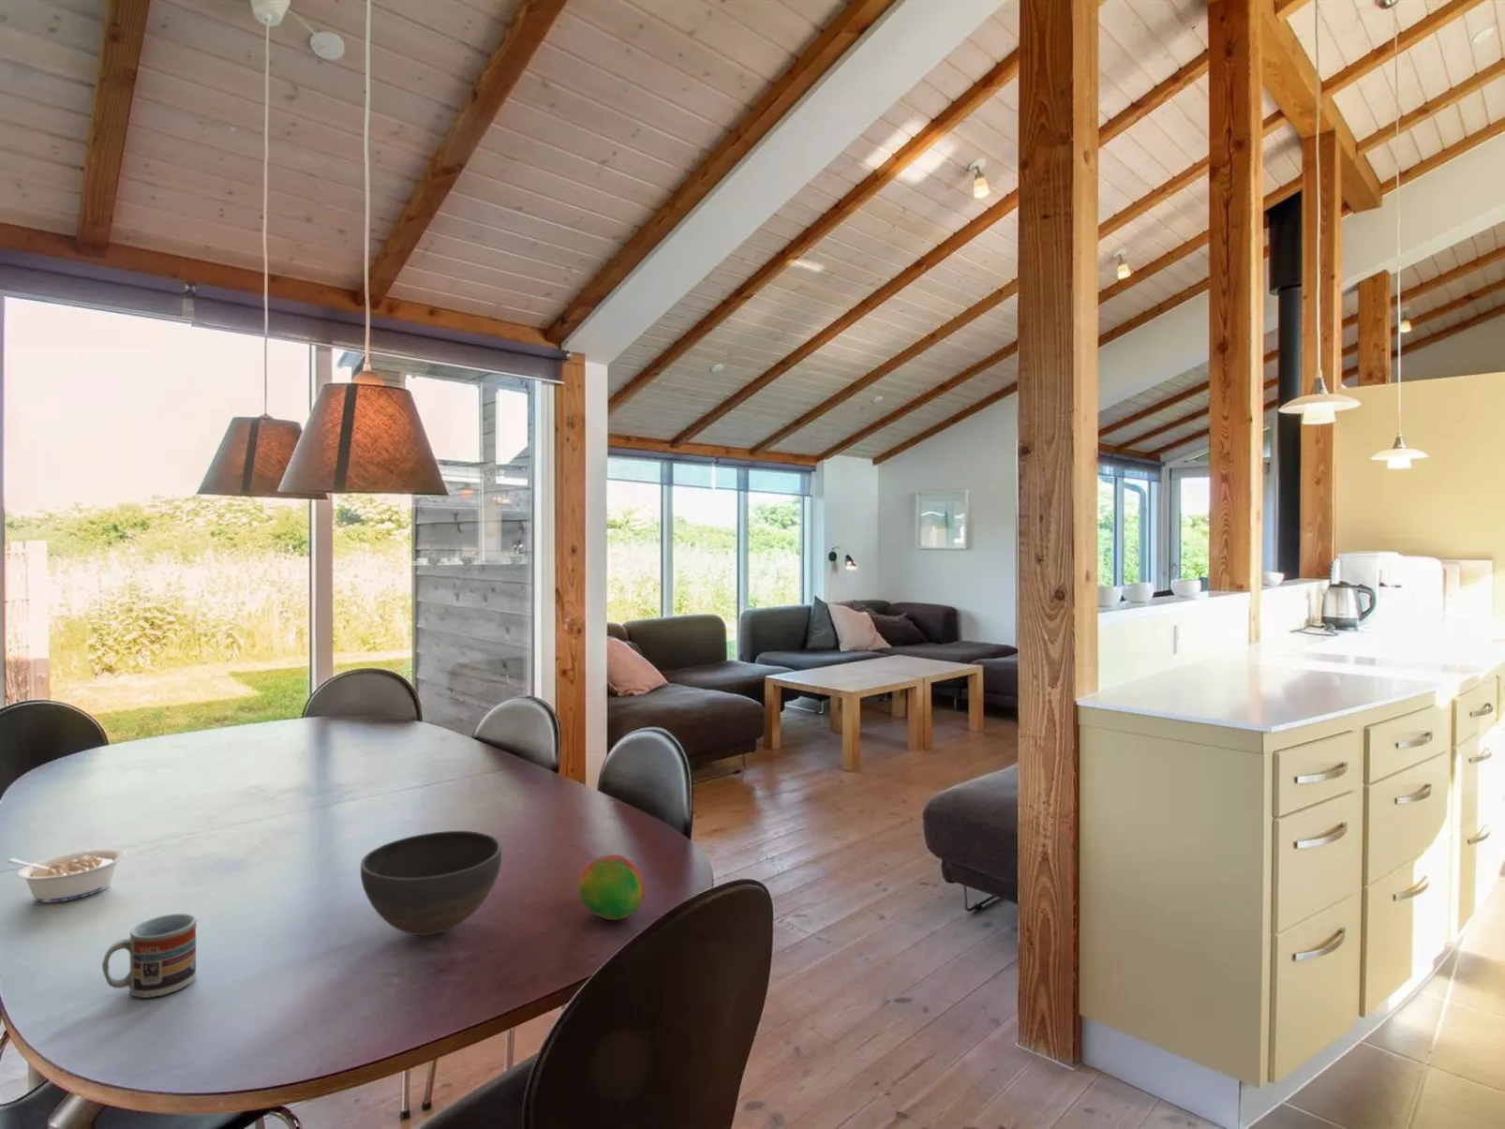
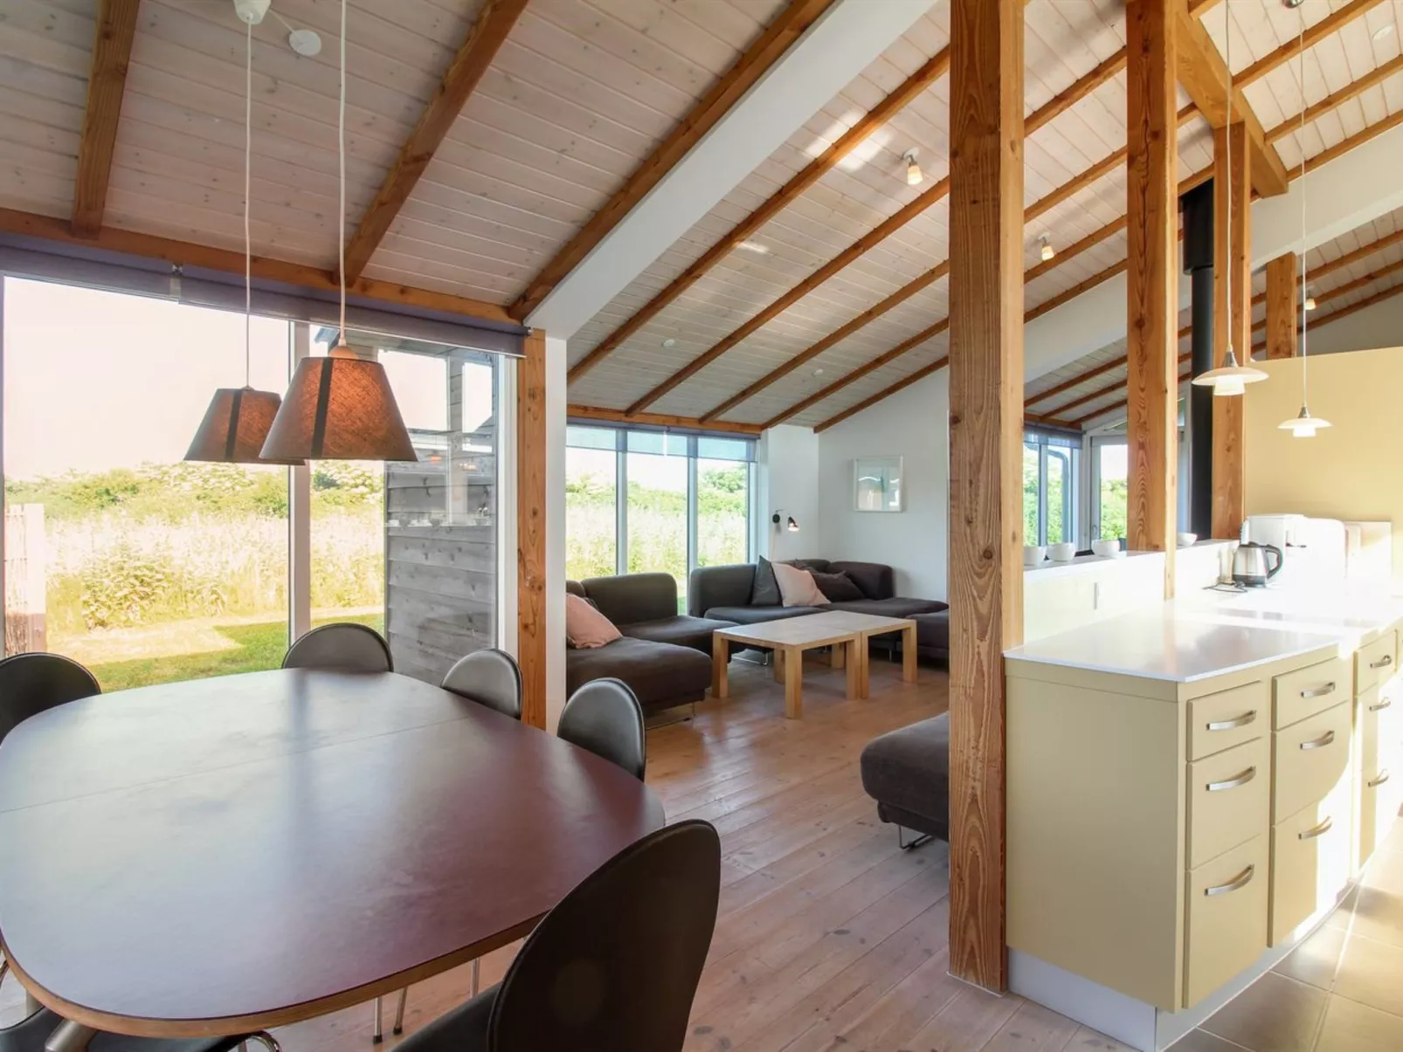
- bowl [359,830,503,936]
- legume [7,848,127,904]
- cup [101,913,198,999]
- fruit [576,854,645,921]
